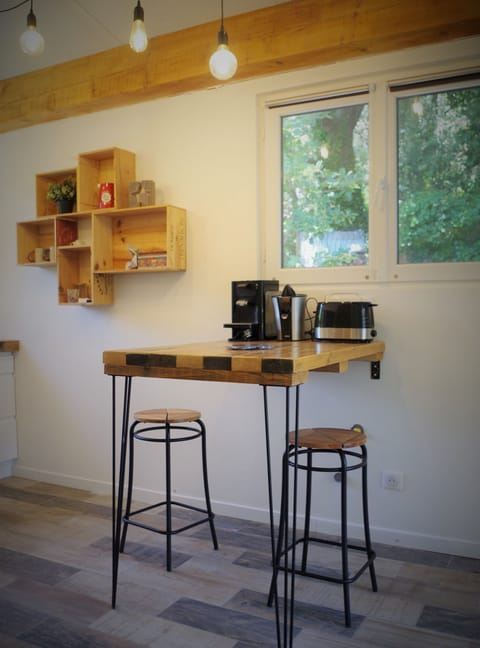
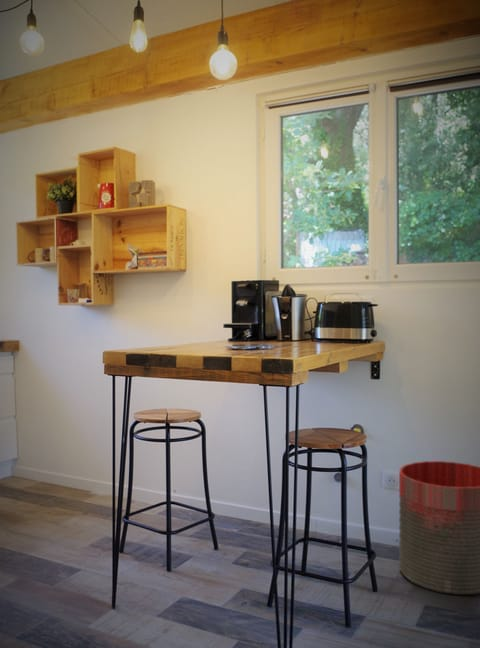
+ trash can [398,460,480,596]
